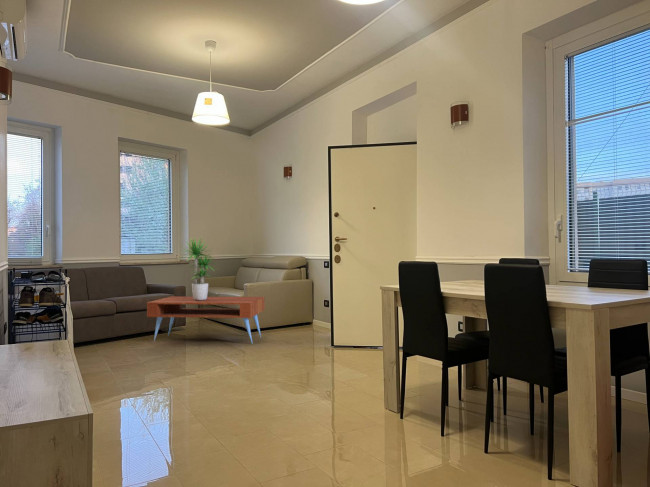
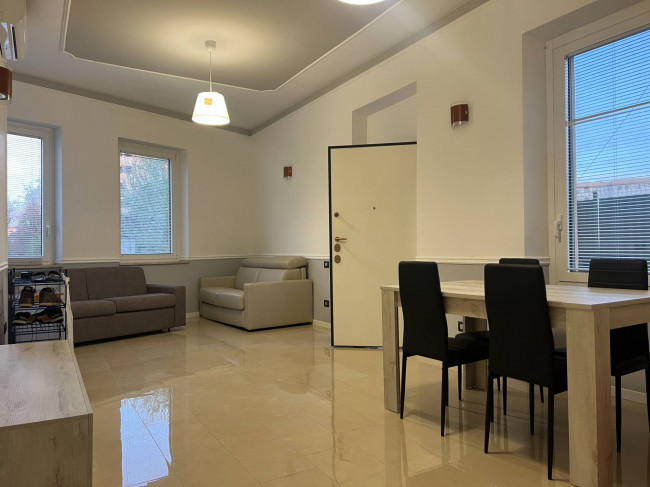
- coffee table [146,296,266,345]
- potted plant [180,238,220,300]
